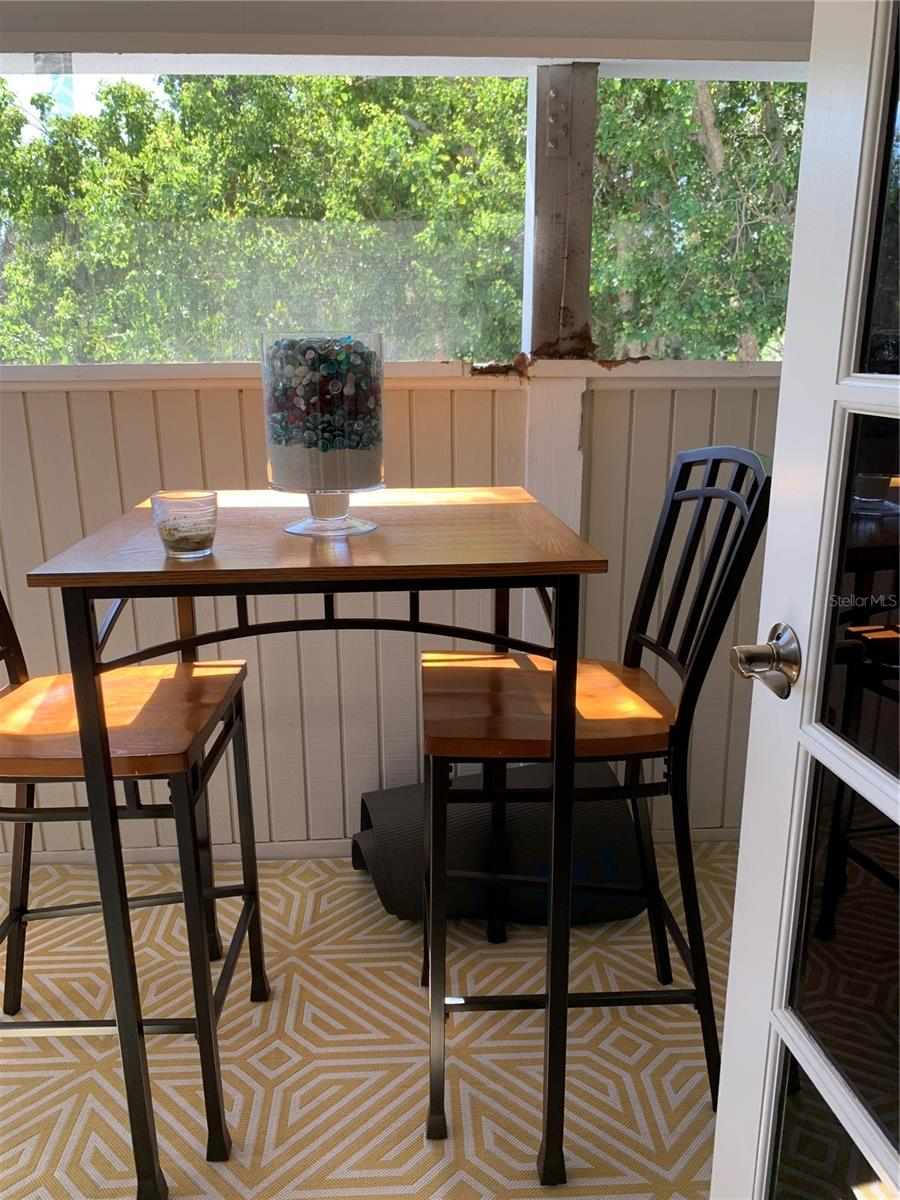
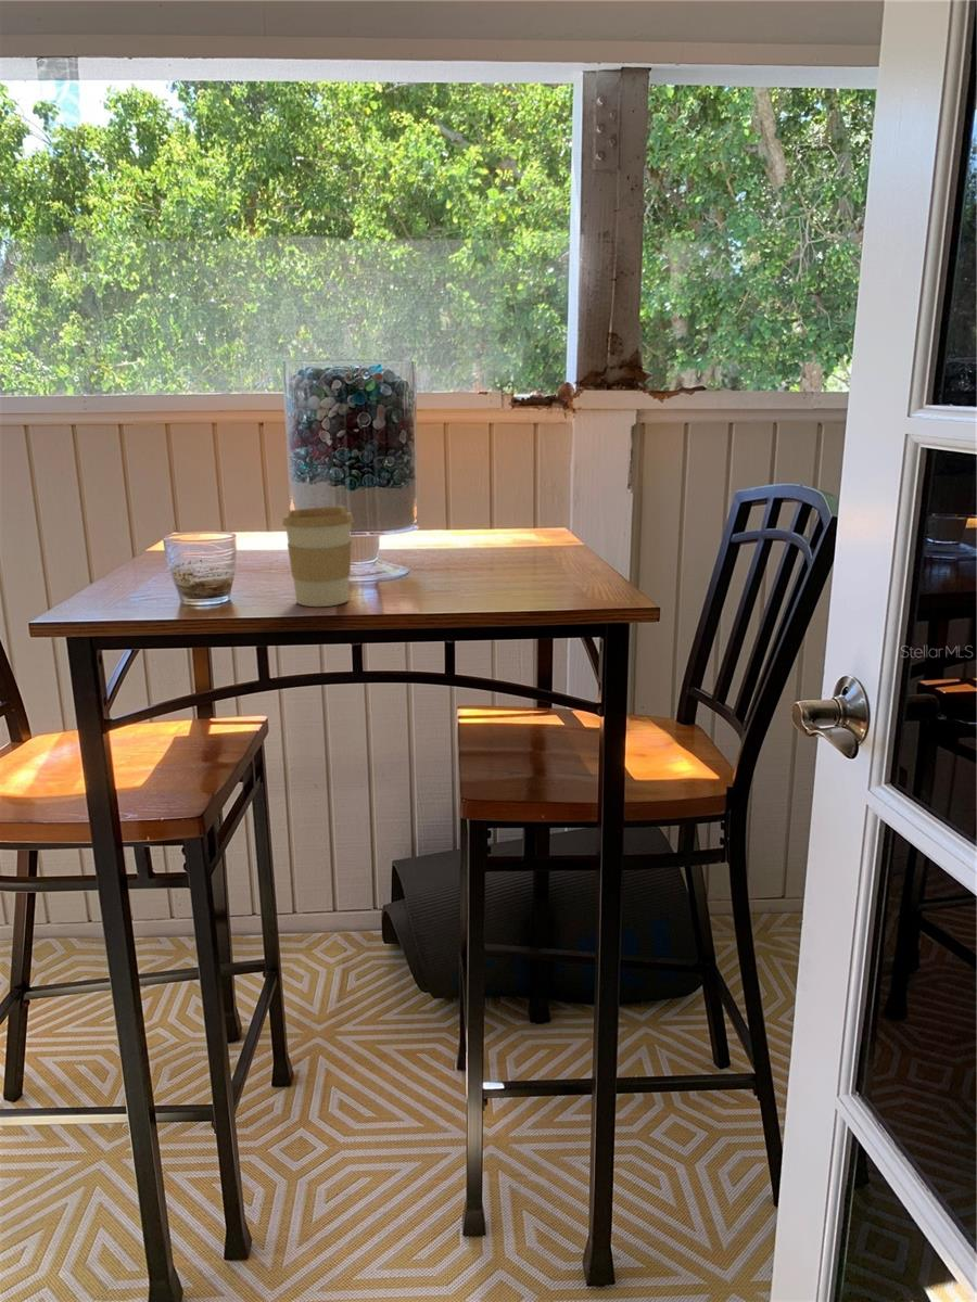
+ coffee cup [281,506,355,608]
